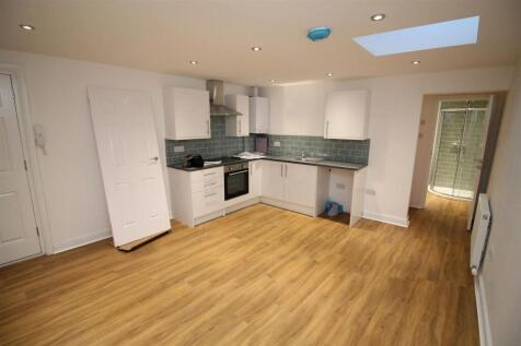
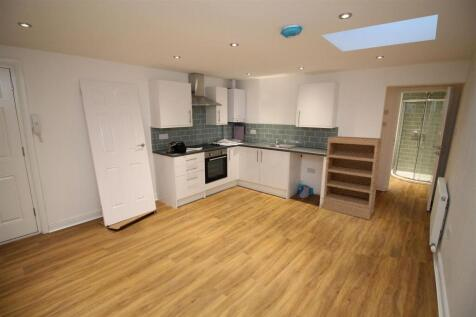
+ bookcase [322,135,383,221]
